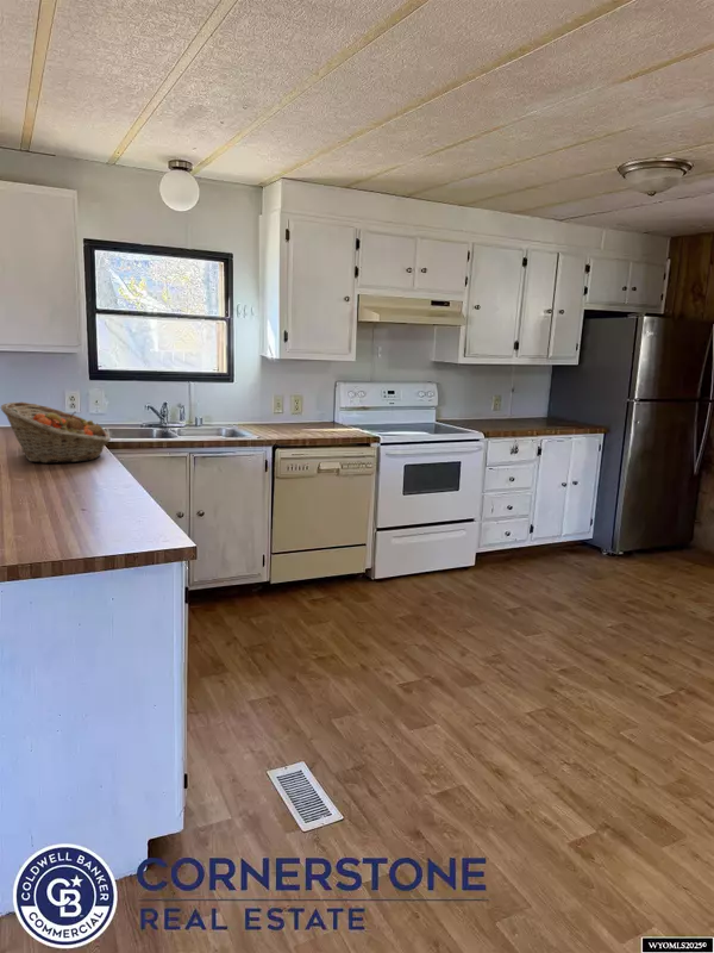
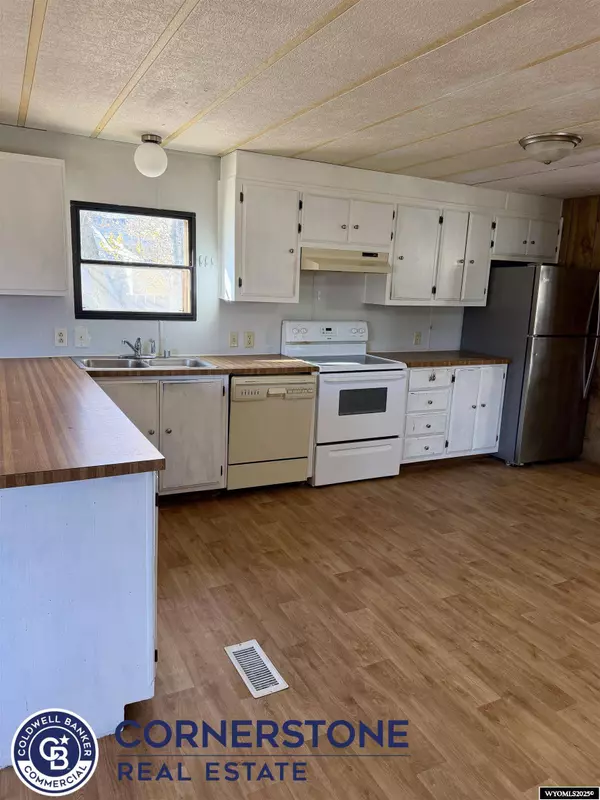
- fruit basket [0,400,112,465]
